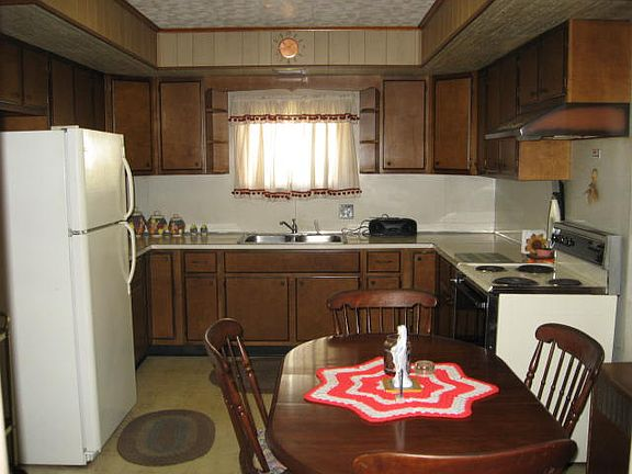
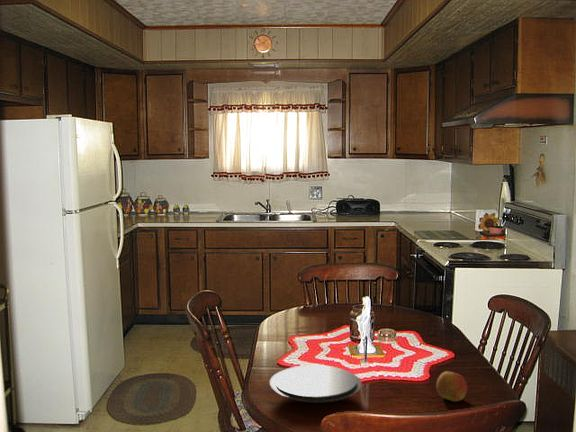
+ plate [269,364,363,404]
+ apple [435,370,468,402]
